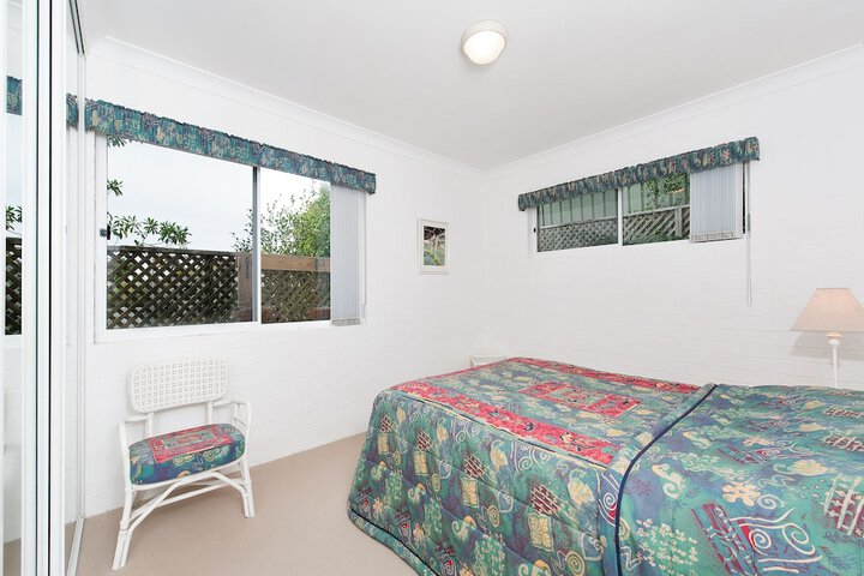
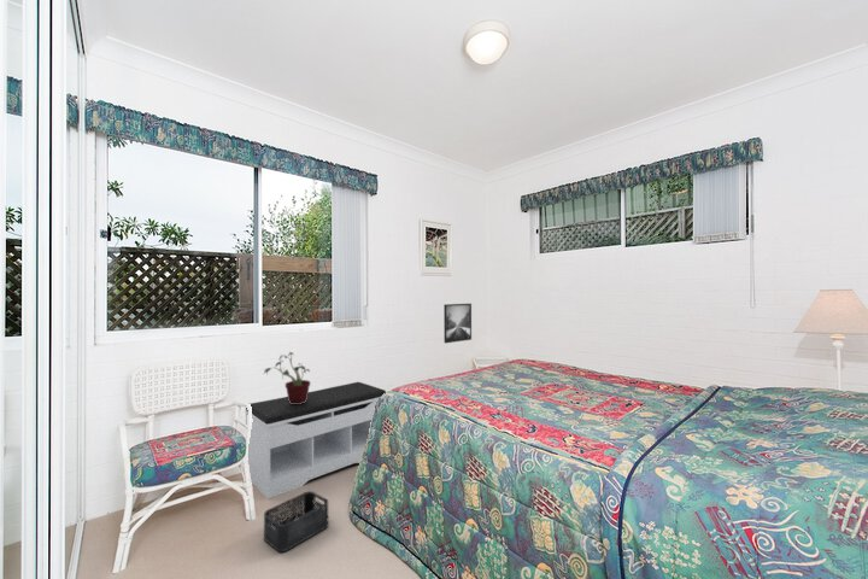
+ bench [244,381,387,499]
+ potted plant [263,351,311,404]
+ storage bin [263,490,329,554]
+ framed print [442,303,473,345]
